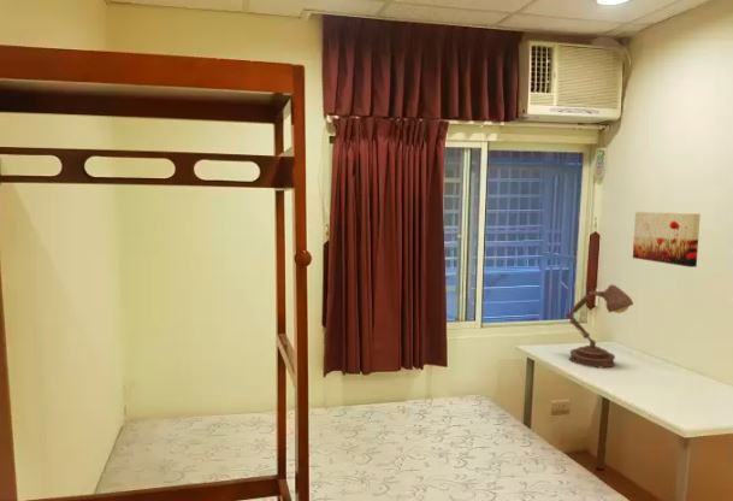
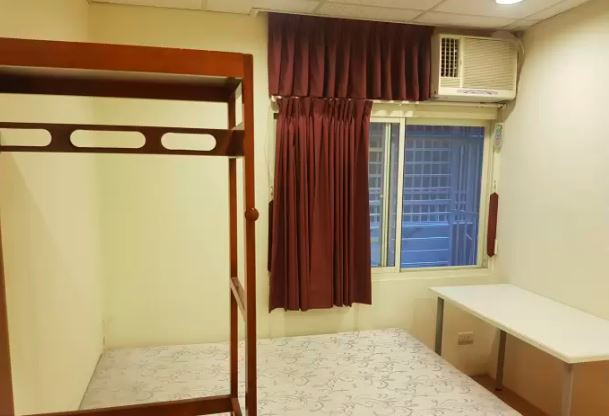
- wall art [632,211,702,269]
- desk lamp [564,283,634,370]
